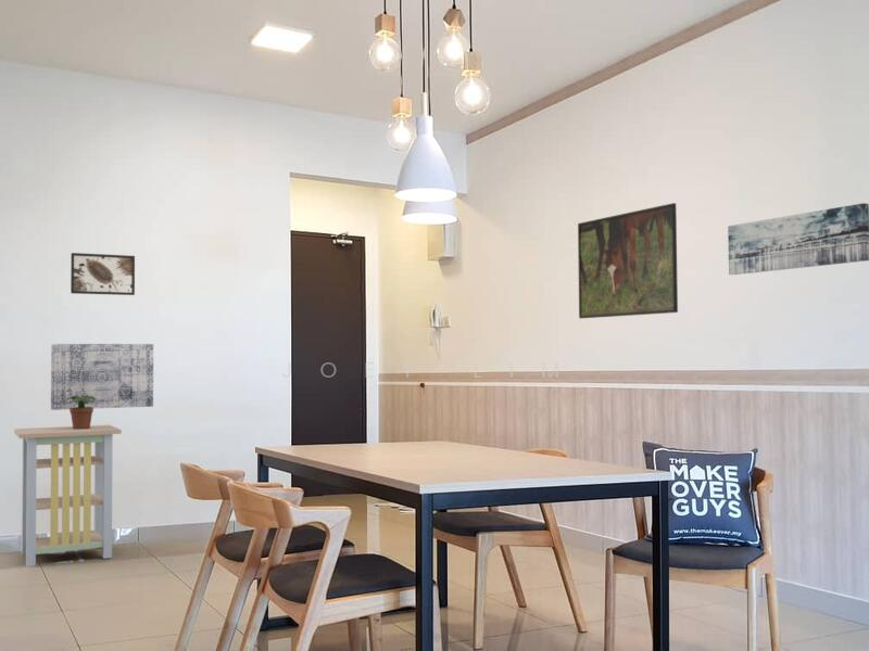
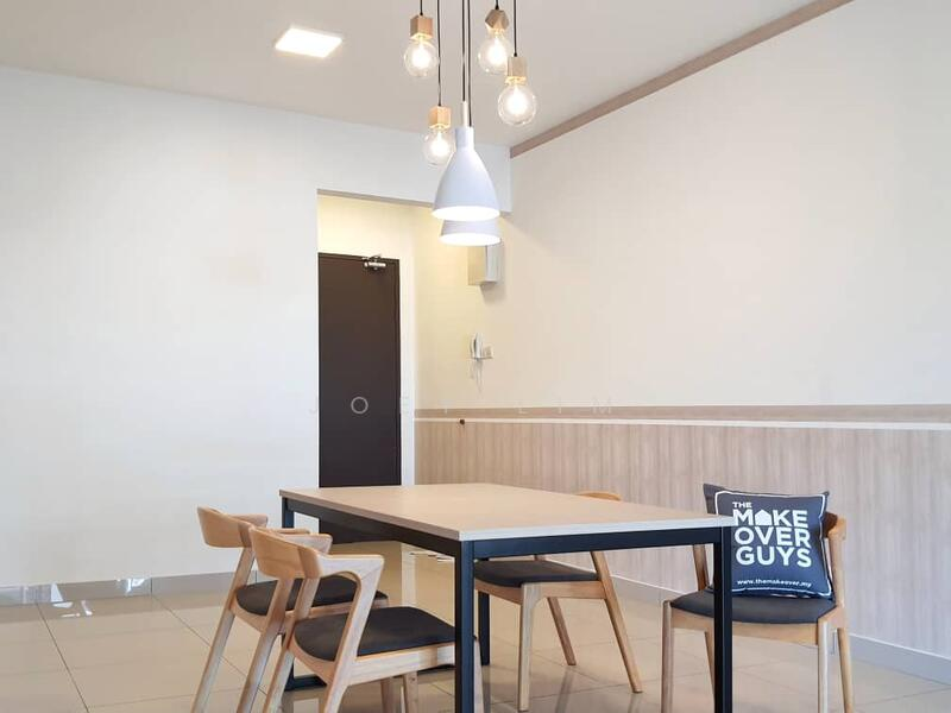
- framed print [577,202,679,319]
- wall art [50,343,154,411]
- potted plant [65,395,96,430]
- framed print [70,252,136,296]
- shelving unit [13,424,123,567]
- wall art [727,202,869,276]
